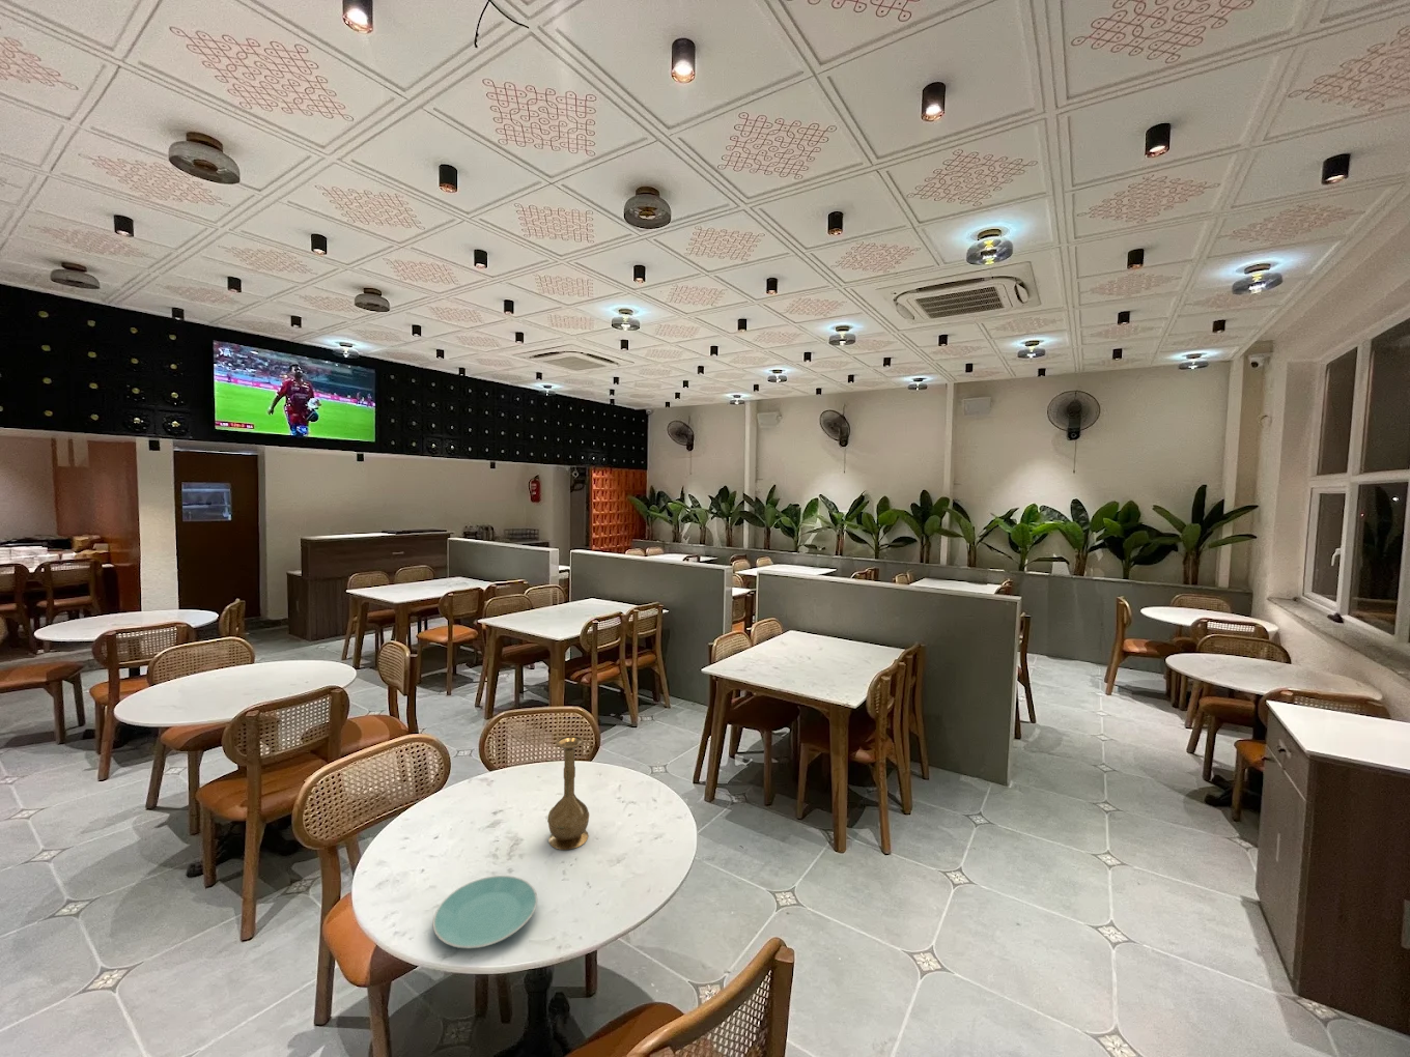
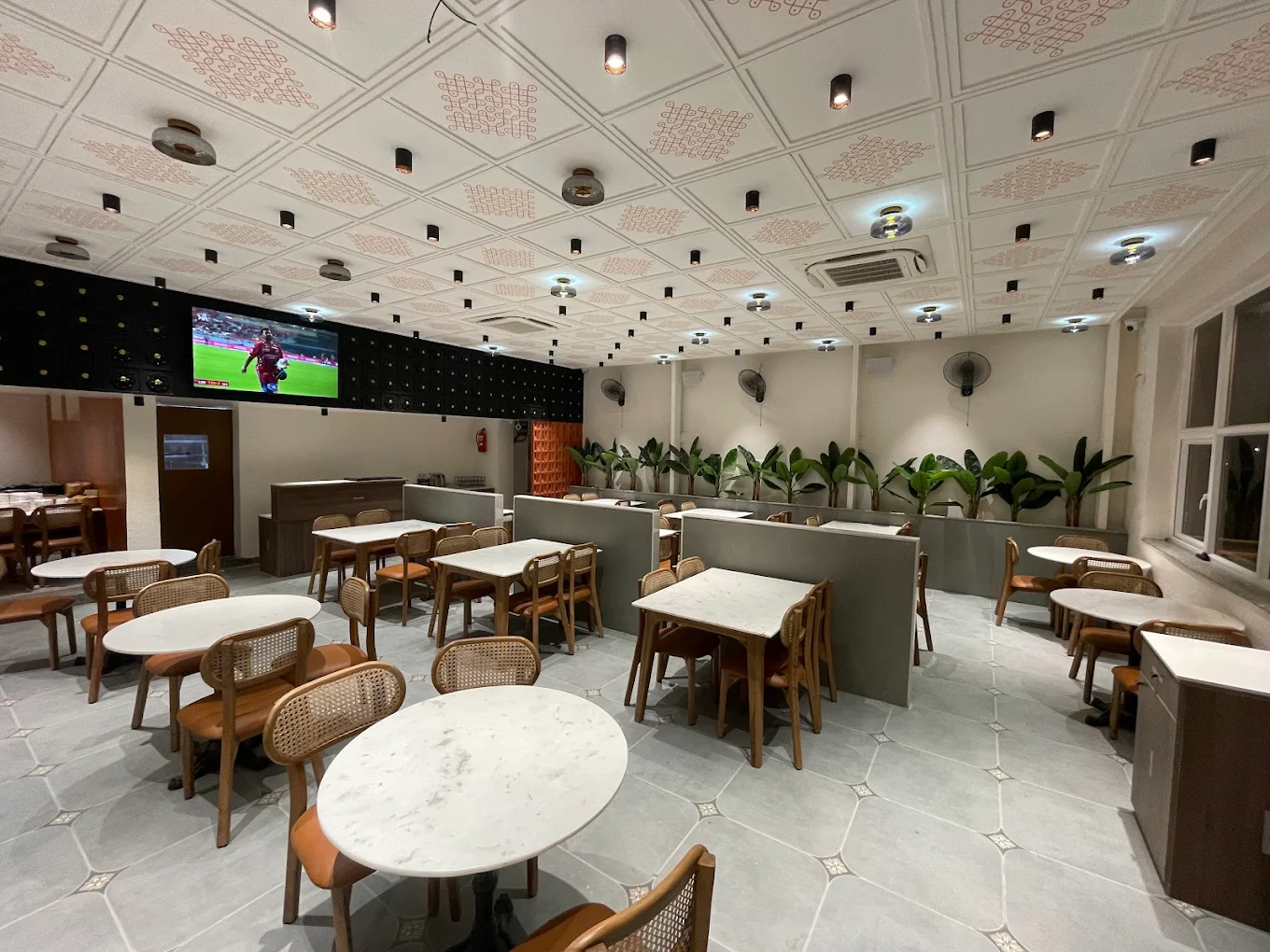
- plate [432,875,538,949]
- vase [546,735,590,850]
